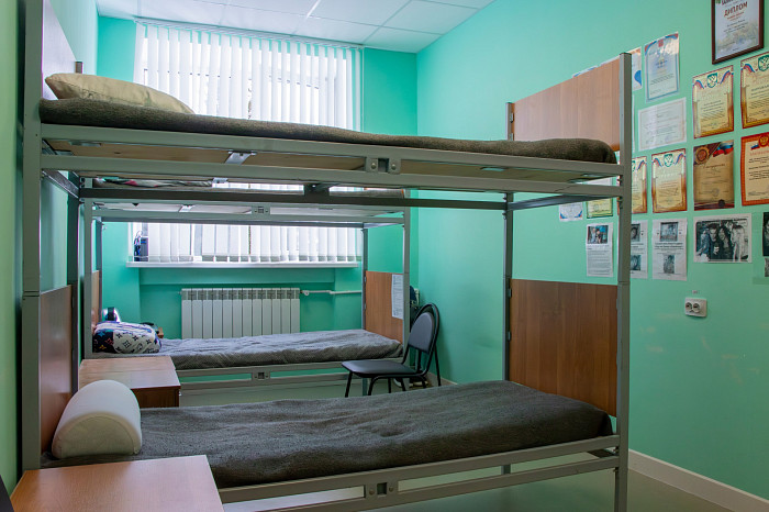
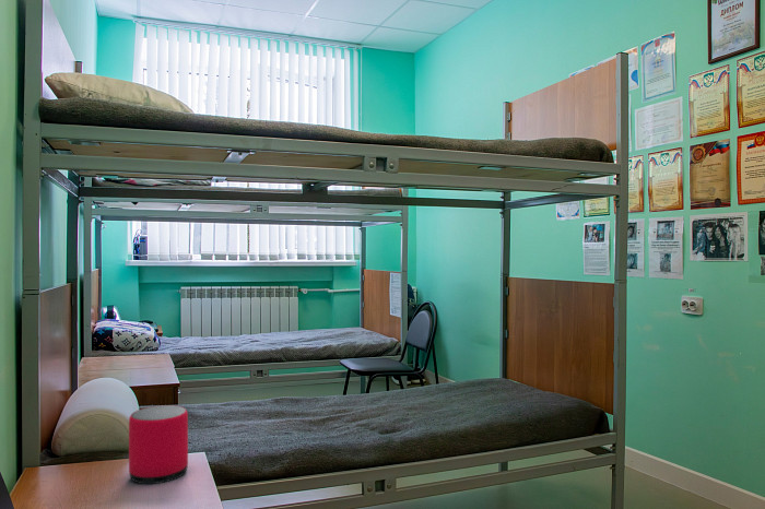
+ speaker [128,404,189,485]
